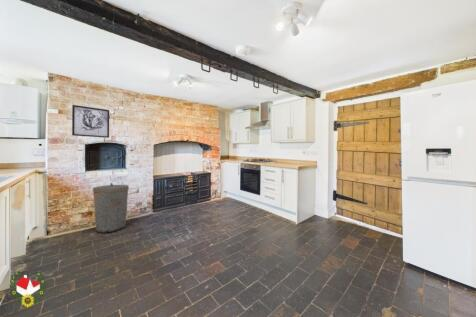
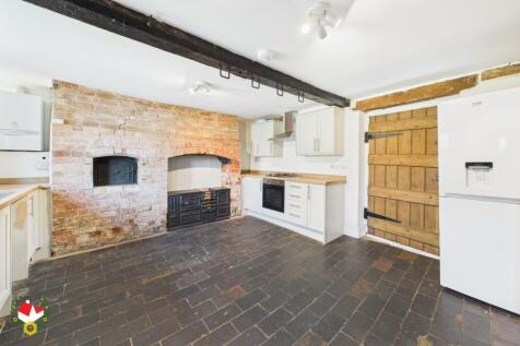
- trash can [92,182,130,234]
- wall art [71,104,110,139]
